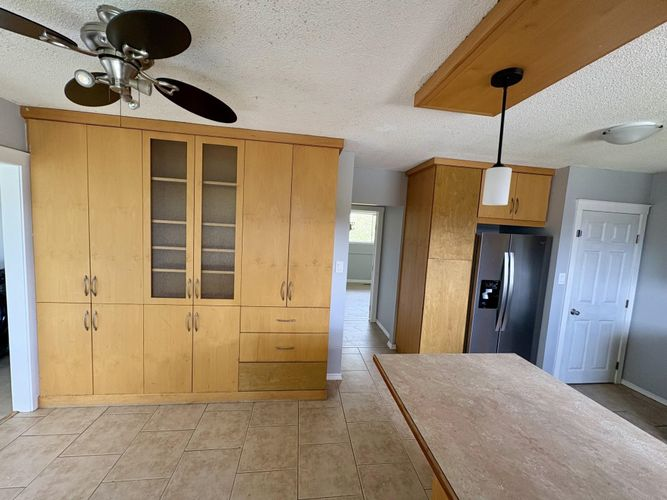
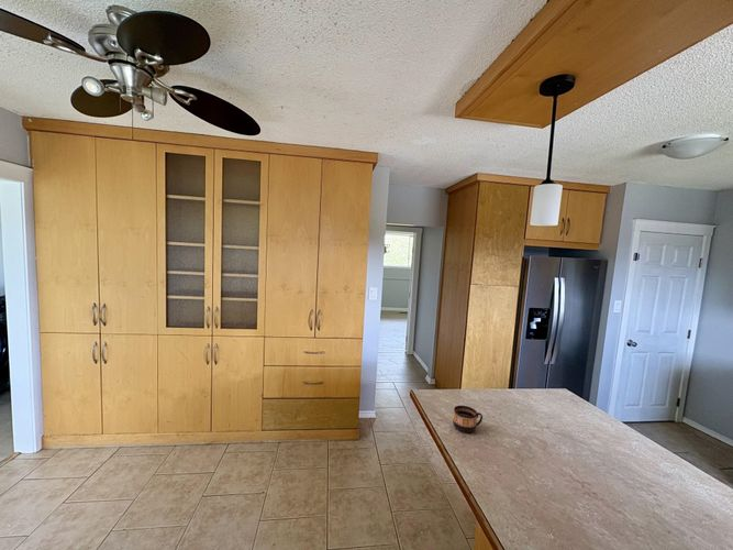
+ cup [452,405,484,433]
